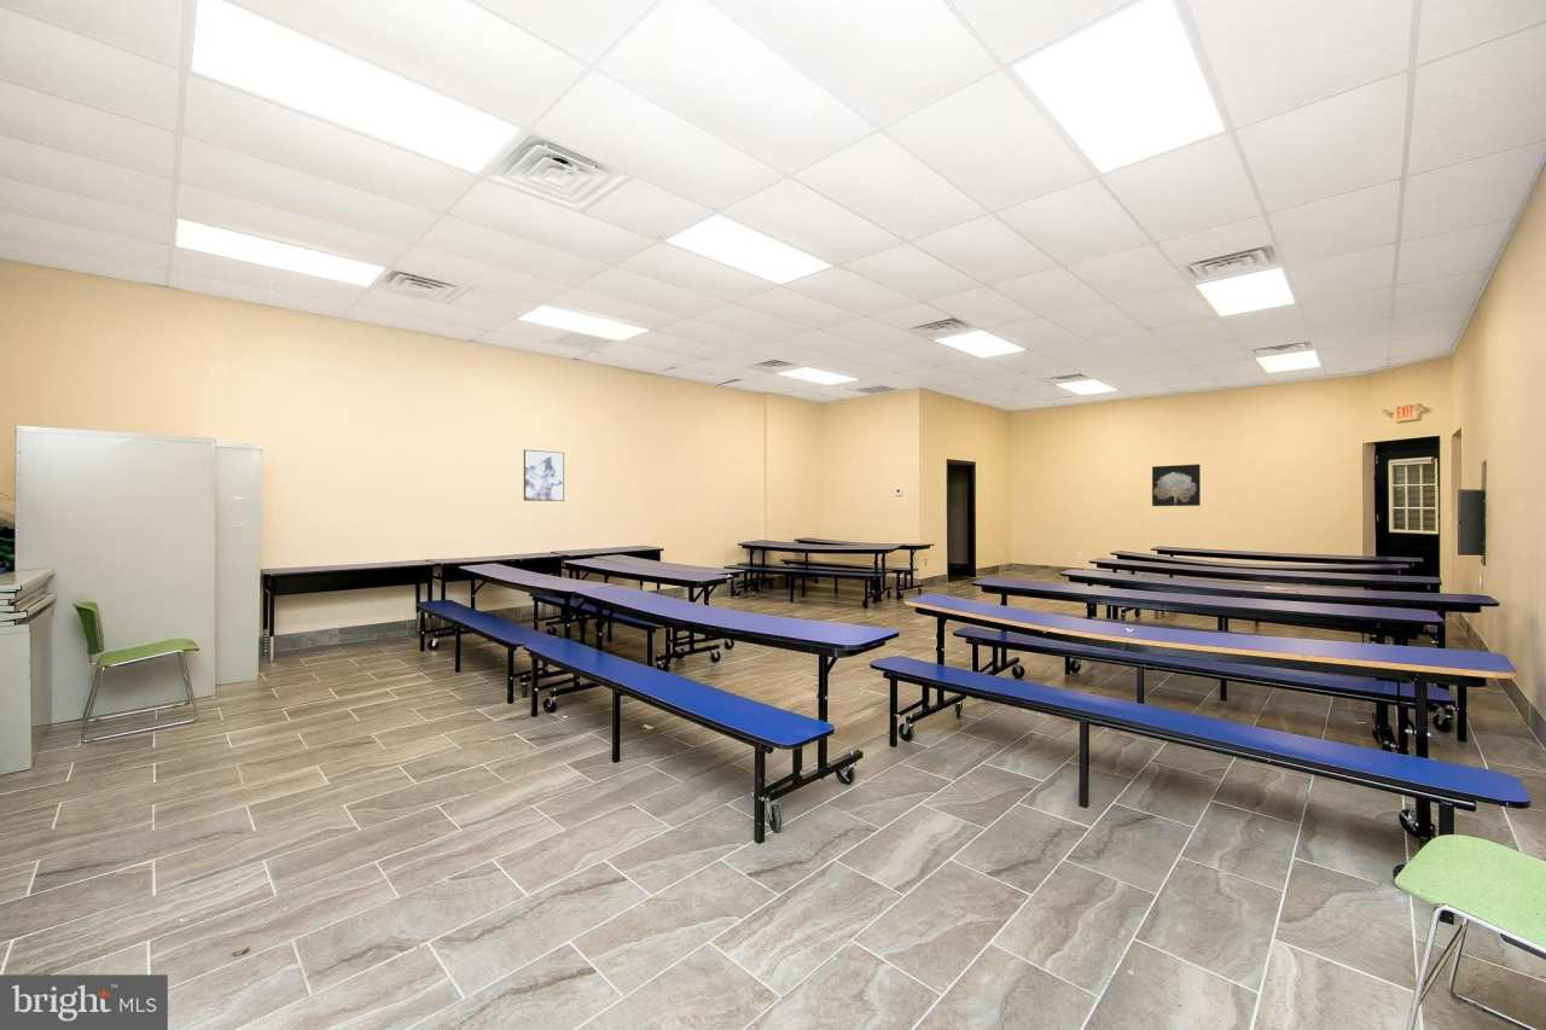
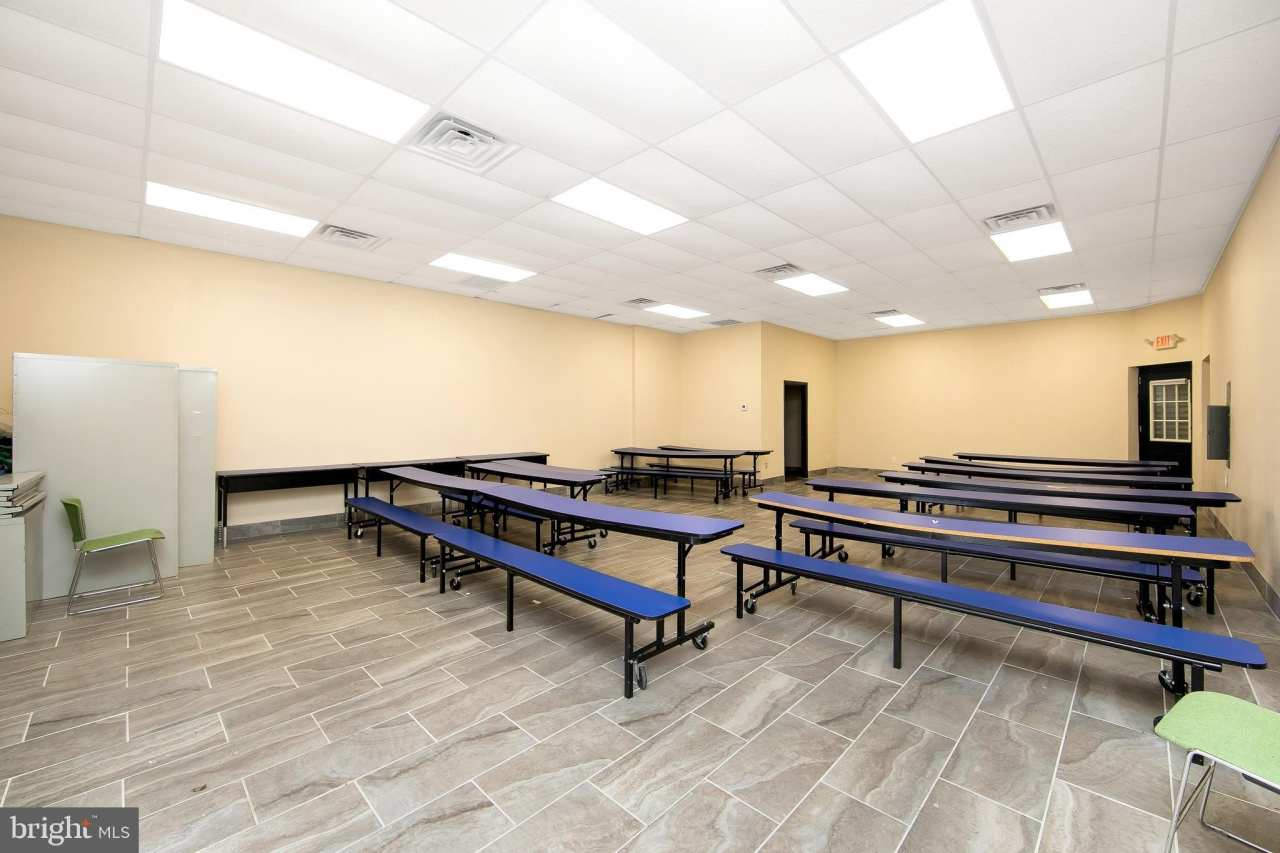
- wall art [1151,464,1202,507]
- wall art [523,448,565,502]
